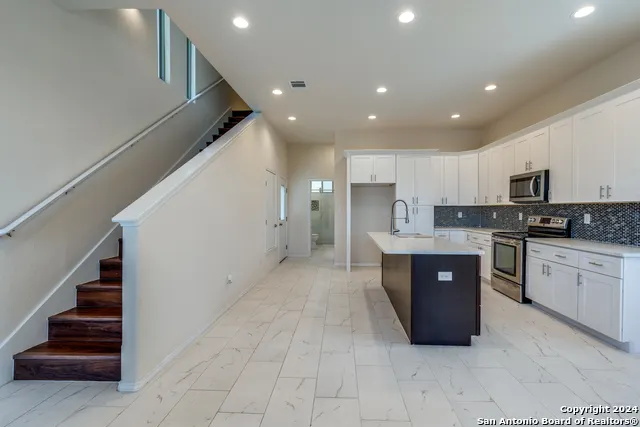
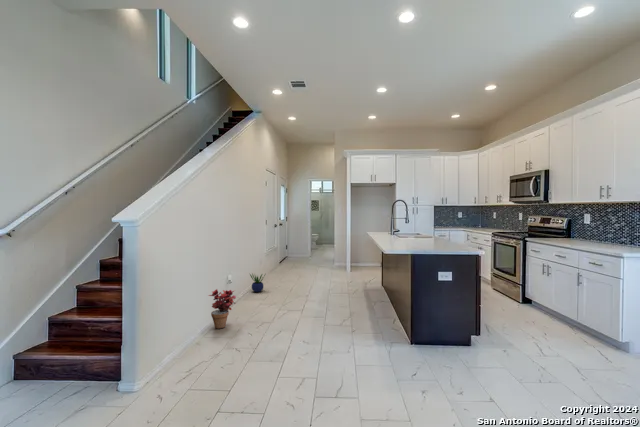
+ potted plant [249,272,267,293]
+ potted plant [207,288,237,330]
